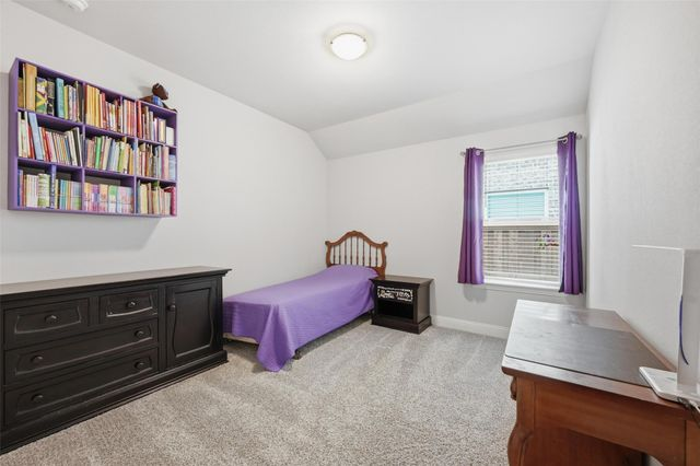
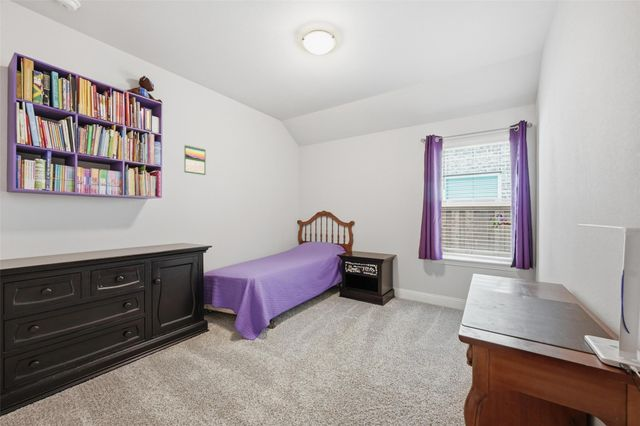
+ calendar [183,144,206,176]
